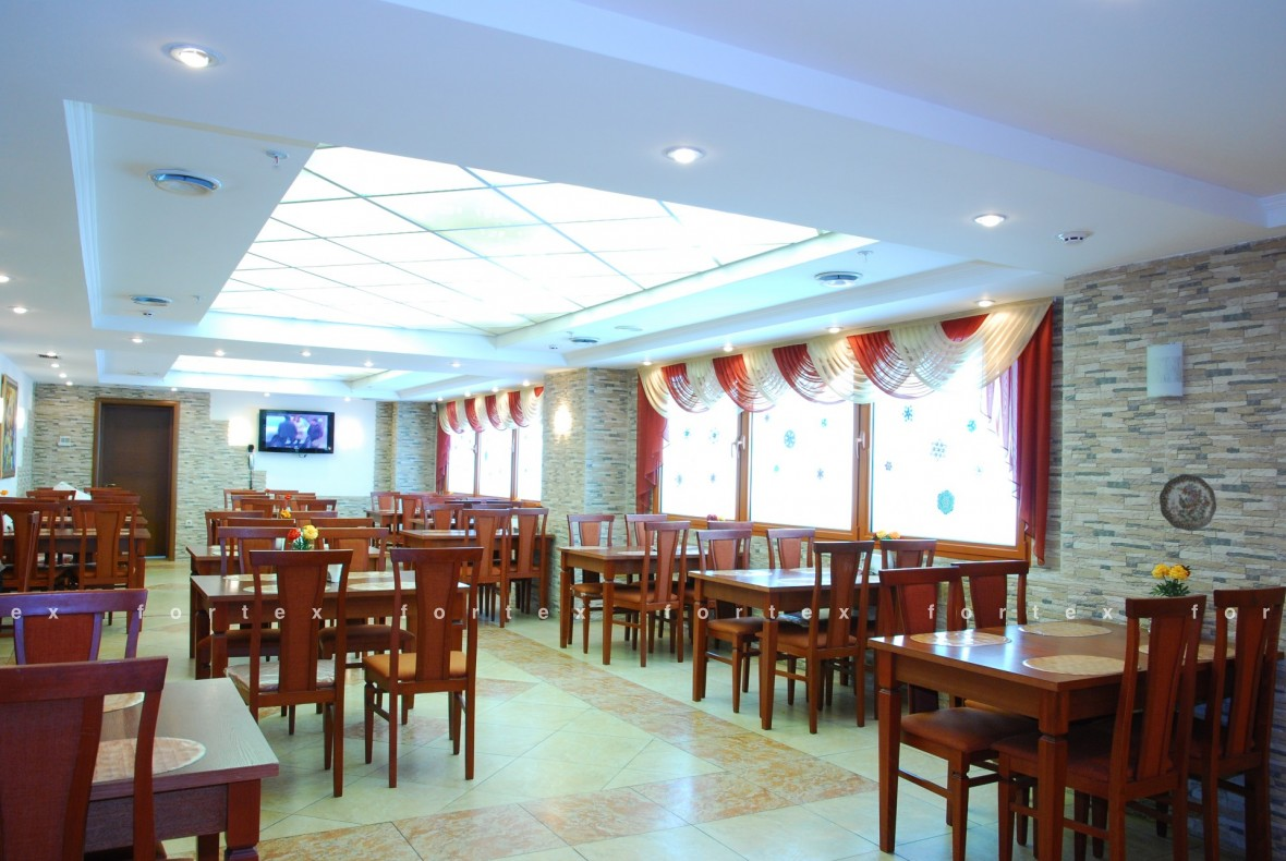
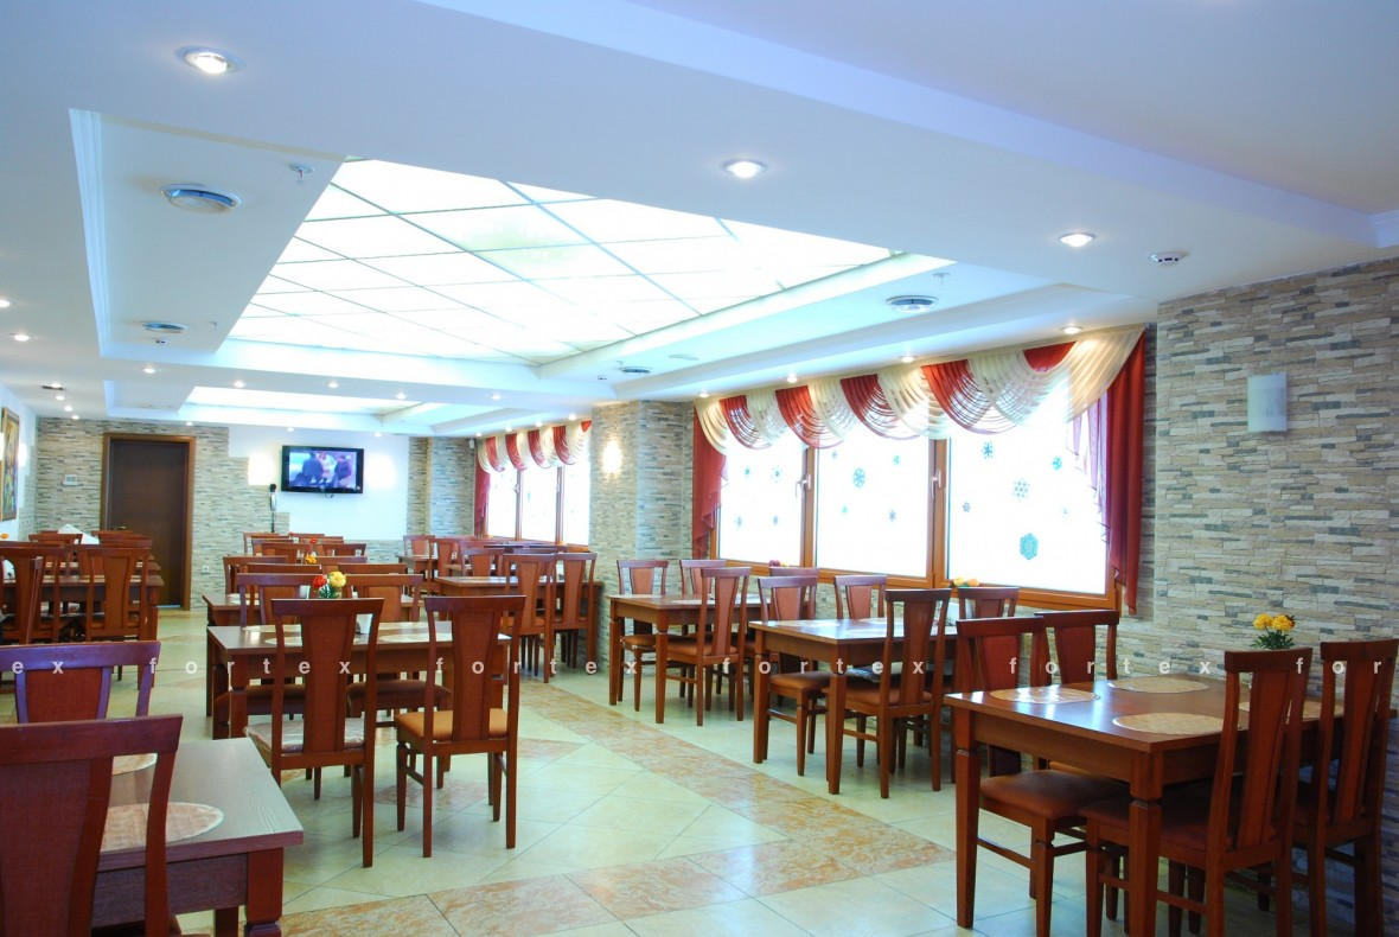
- decorative plate [1158,473,1217,532]
